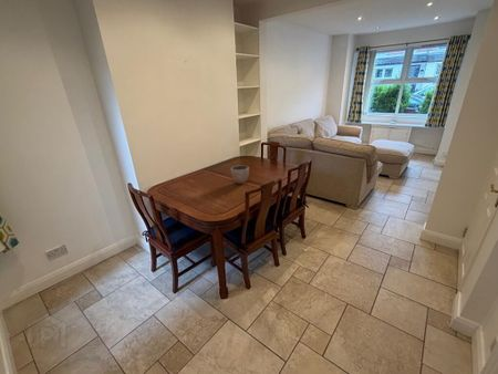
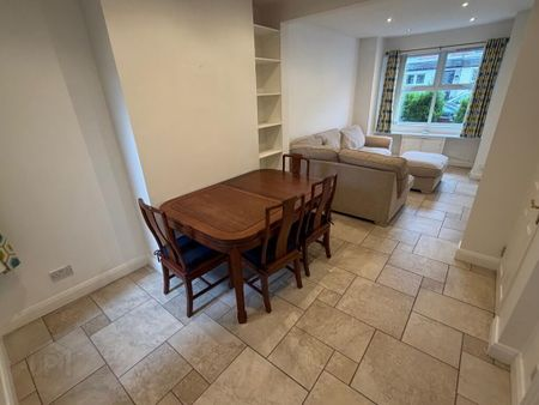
- decorative bowl [230,164,250,185]
